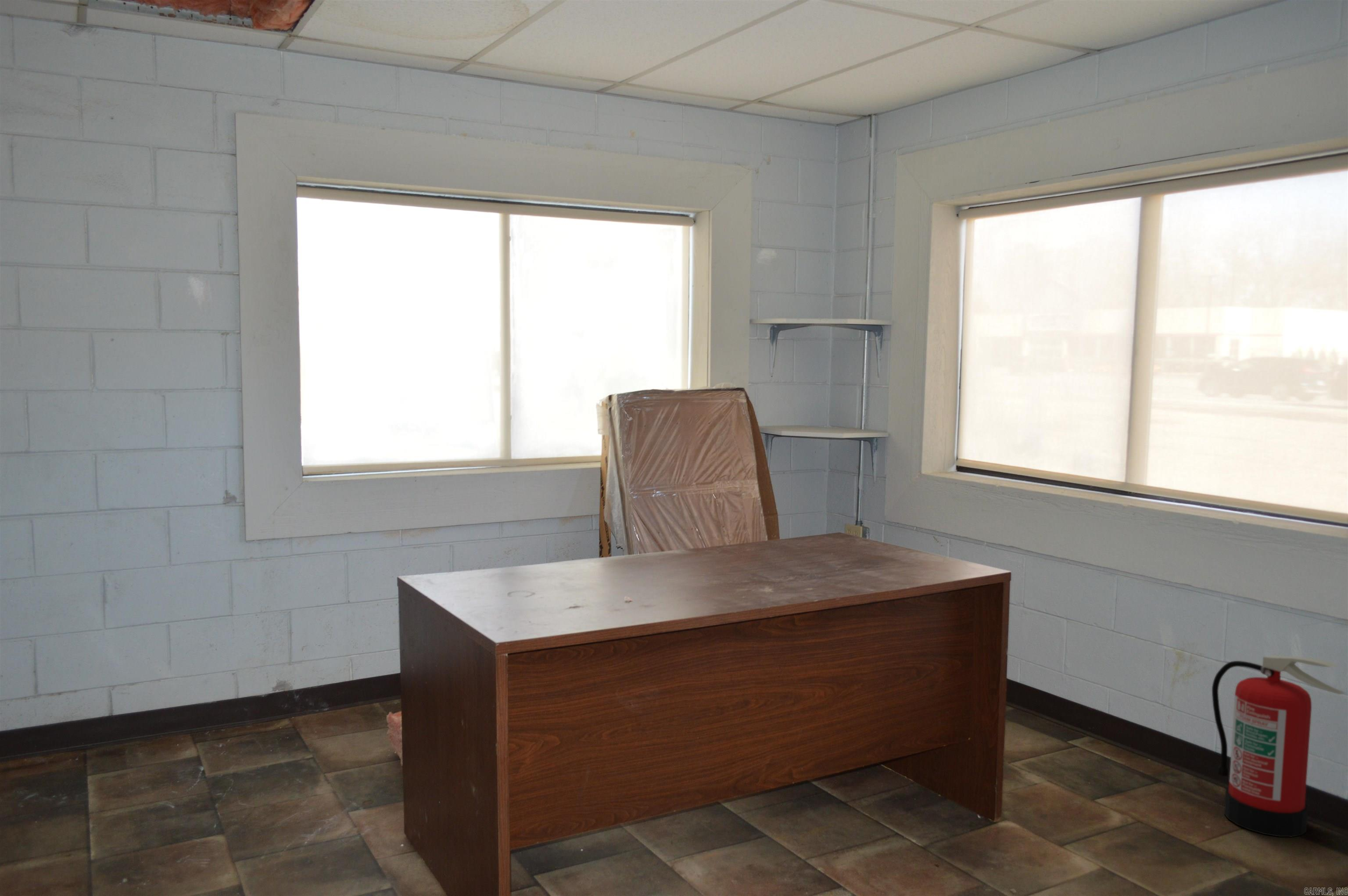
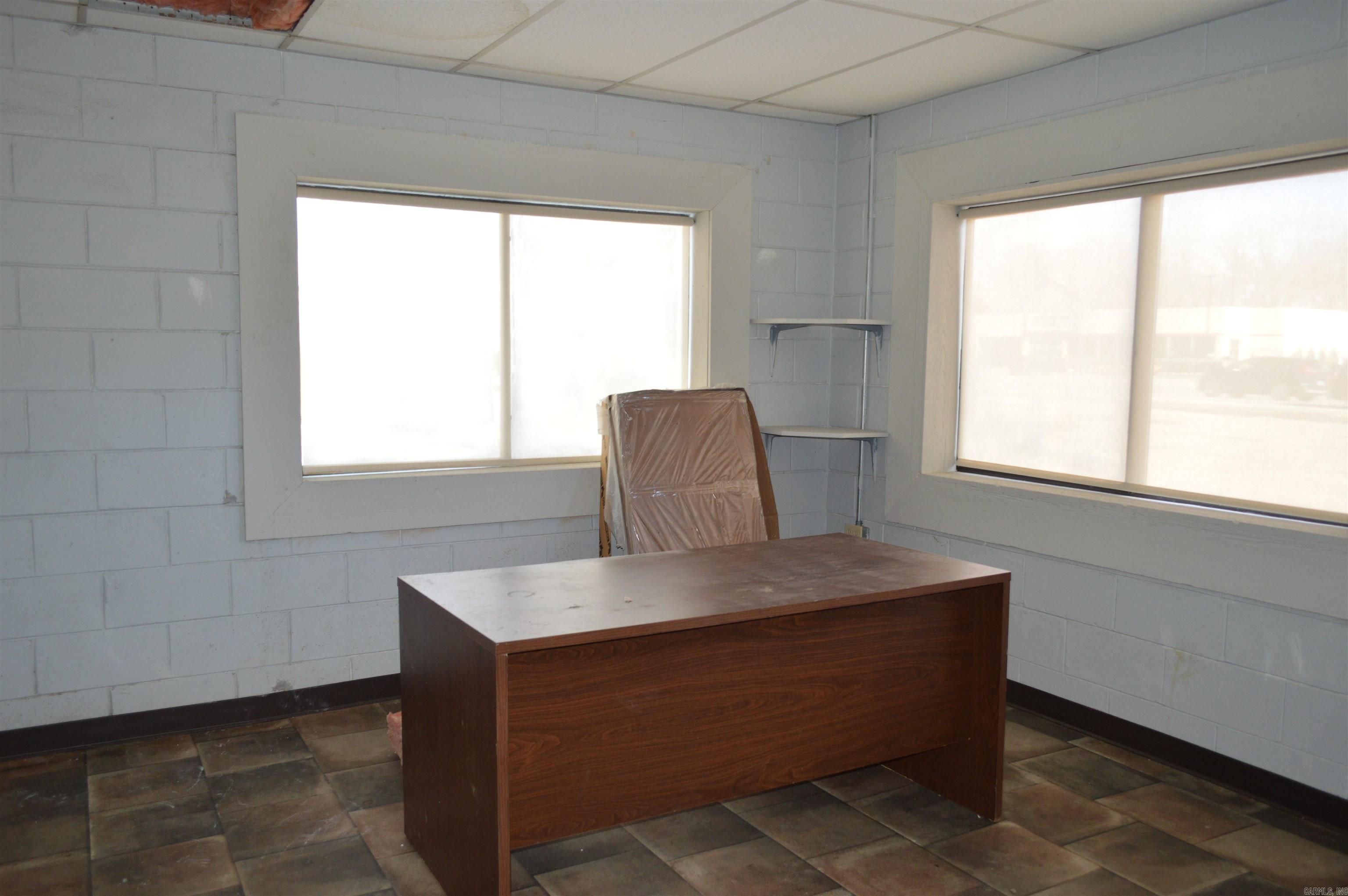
- fire extinguisher [1212,655,1346,838]
